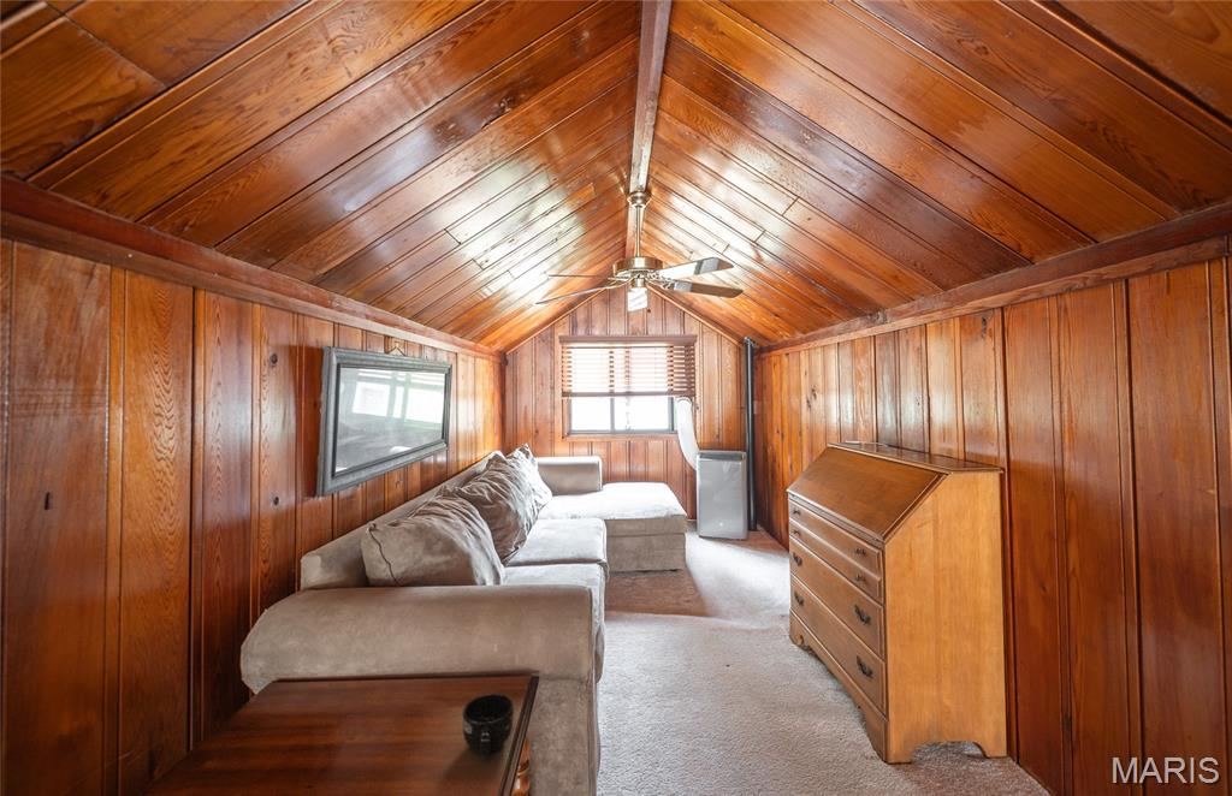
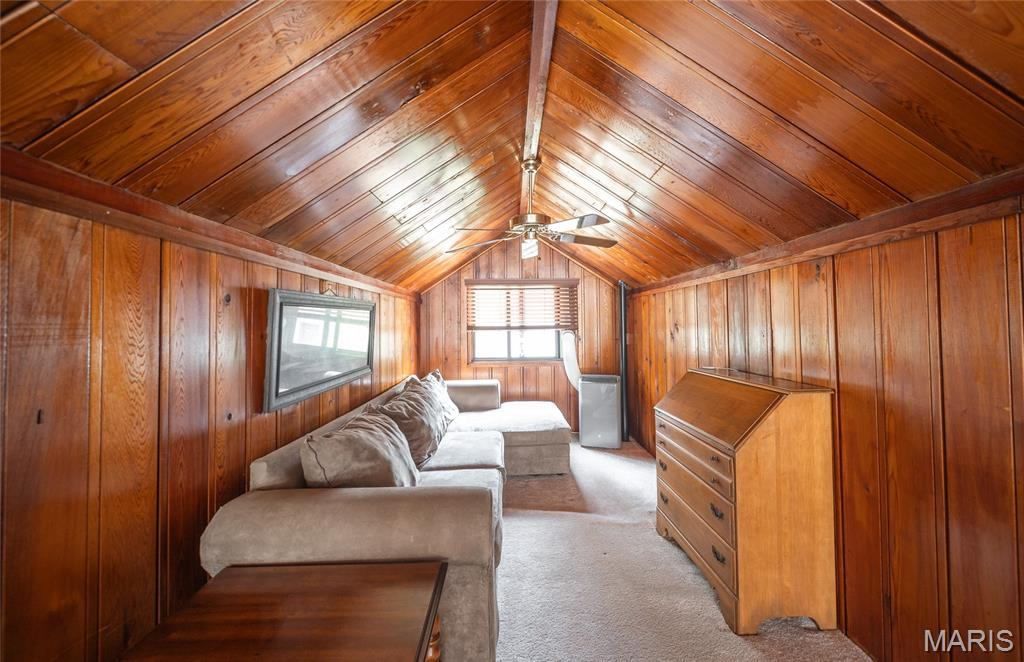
- mug [462,691,515,759]
